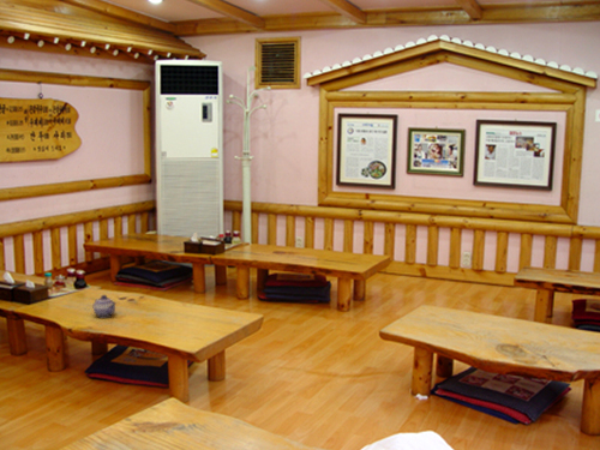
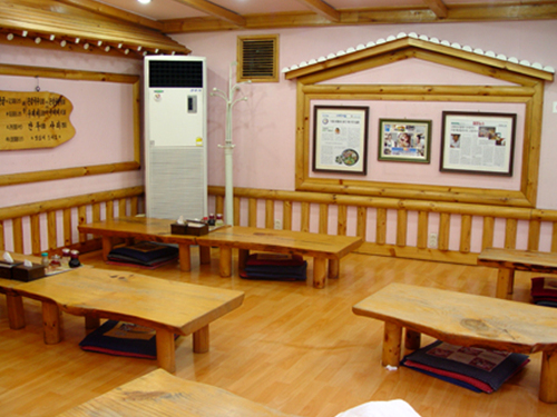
- teapot [91,294,118,318]
